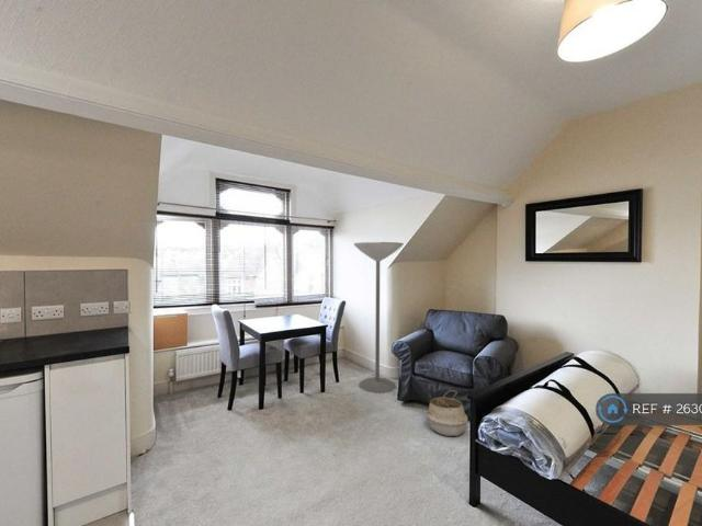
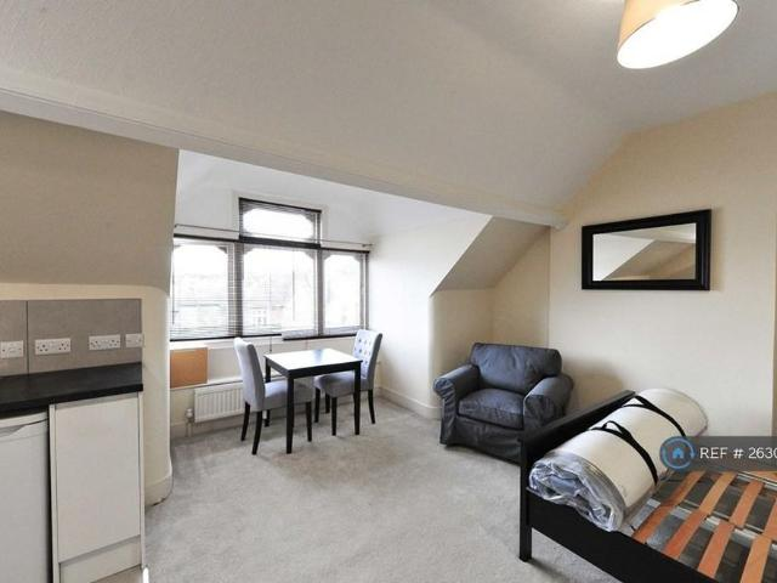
- woven basket [426,389,468,437]
- floor lamp [353,241,405,395]
